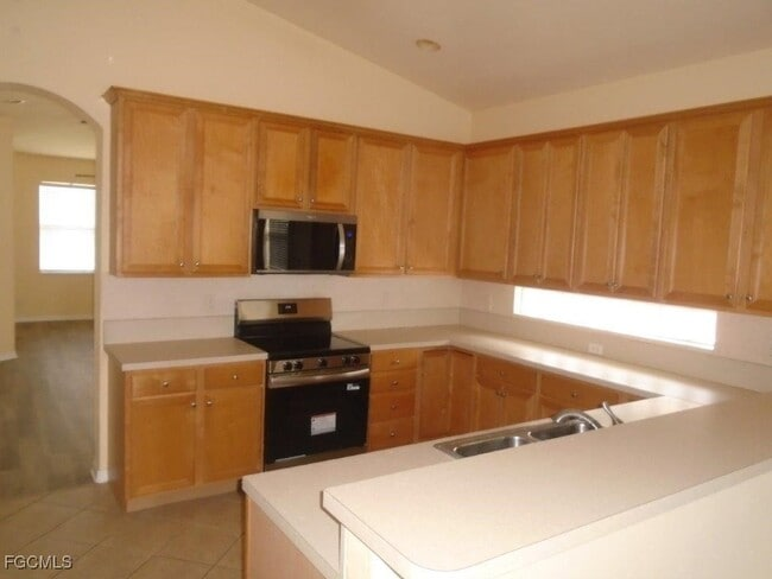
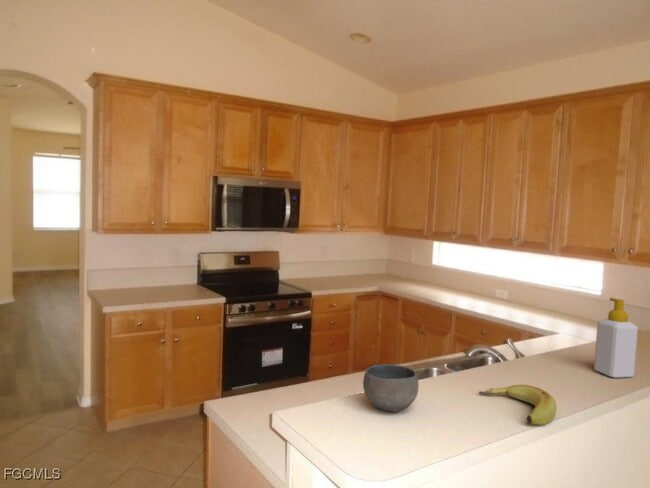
+ banana [478,384,558,426]
+ soap bottle [593,297,639,379]
+ bowl [362,363,419,413]
